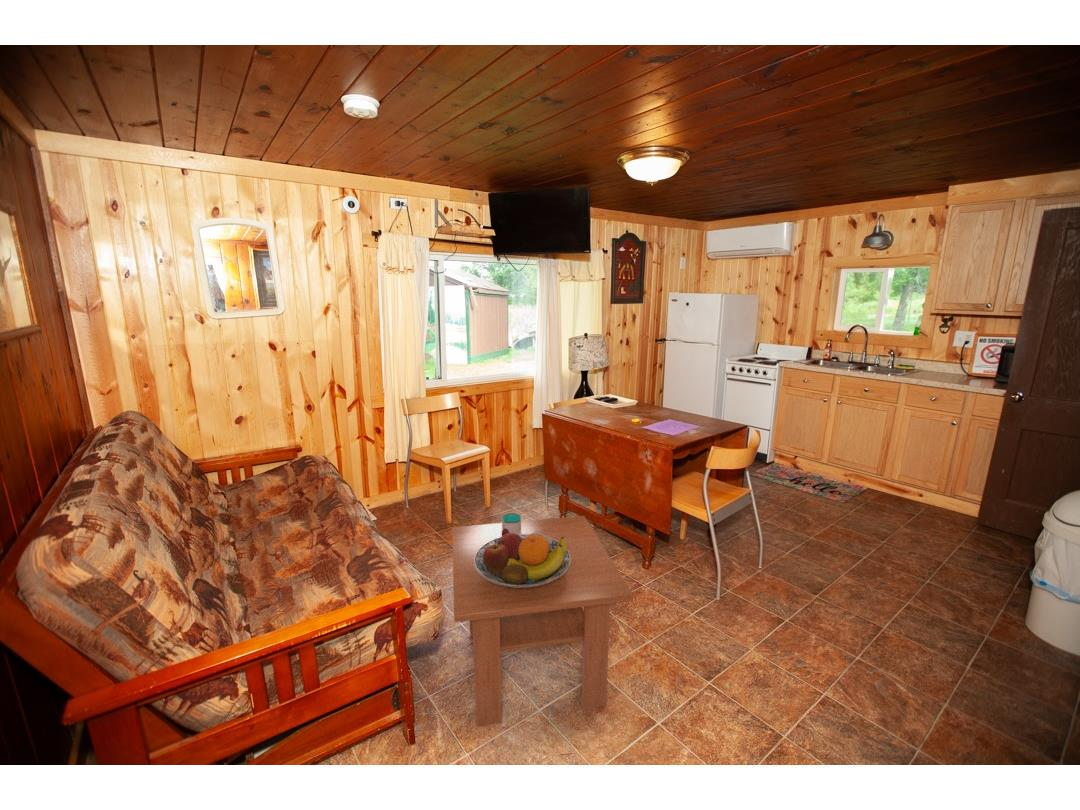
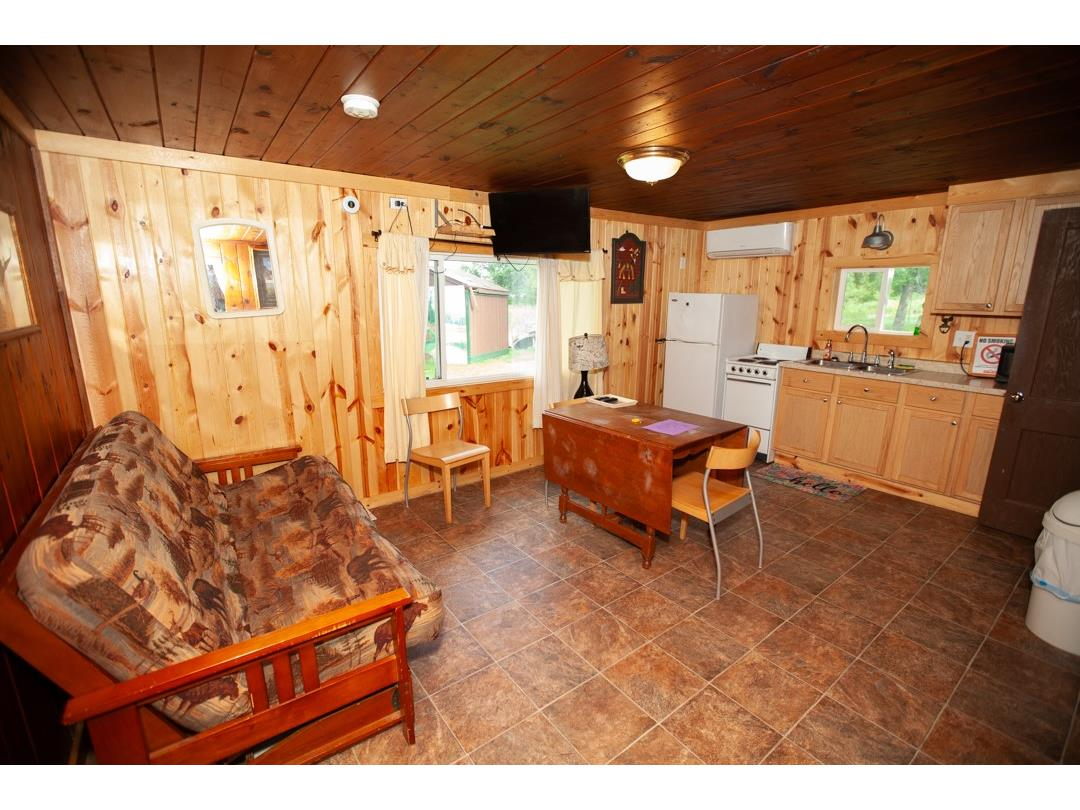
- coffee table [451,515,634,728]
- mug [500,512,523,534]
- fruit bowl [474,528,571,587]
